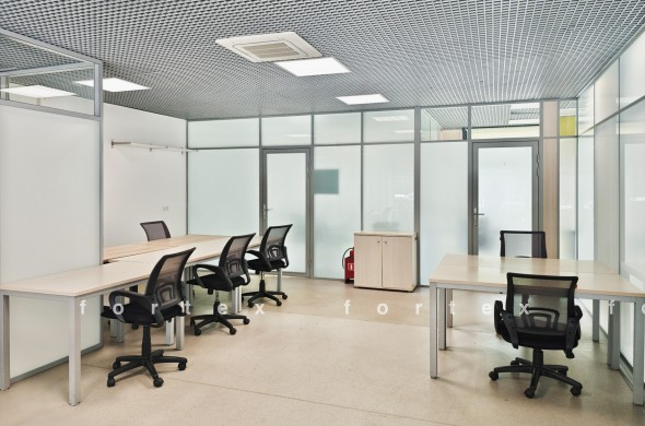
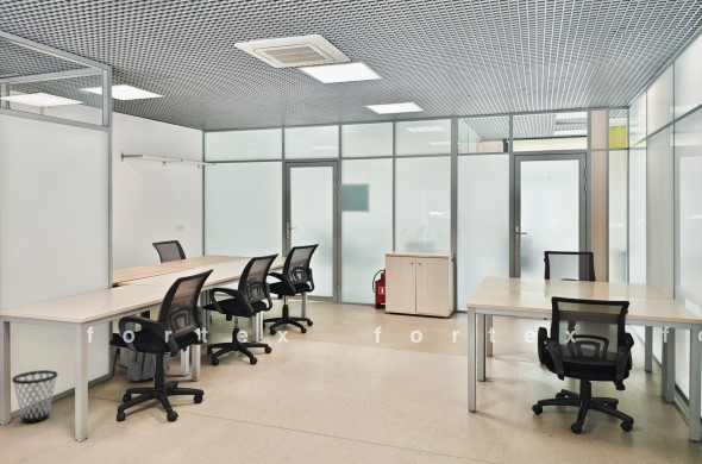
+ backpack [111,326,173,382]
+ wastebasket [11,369,58,424]
